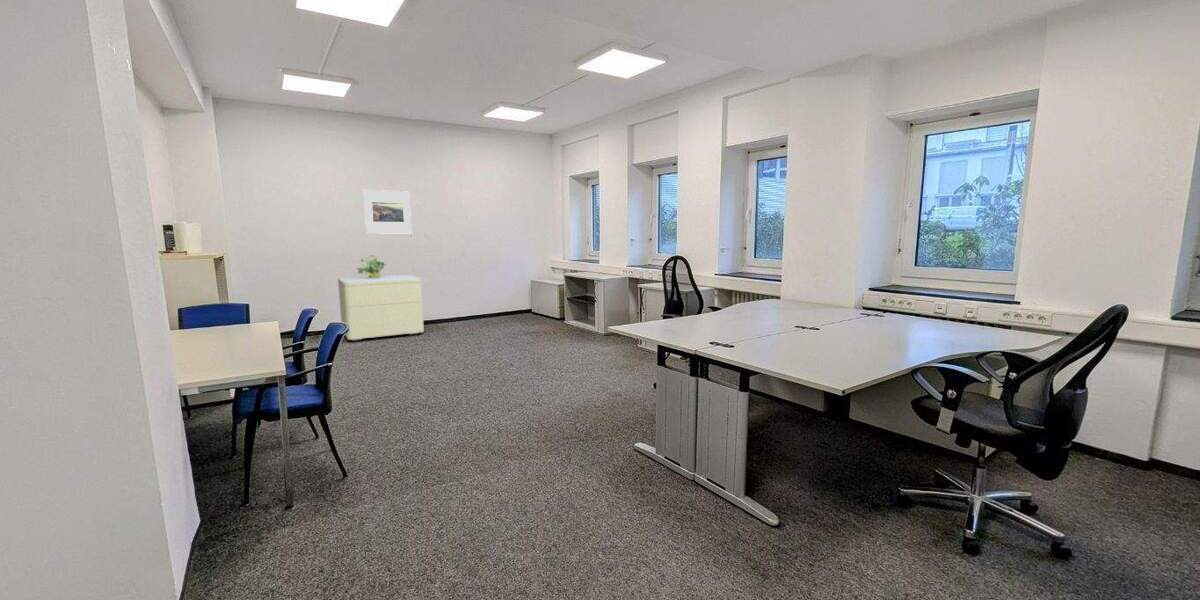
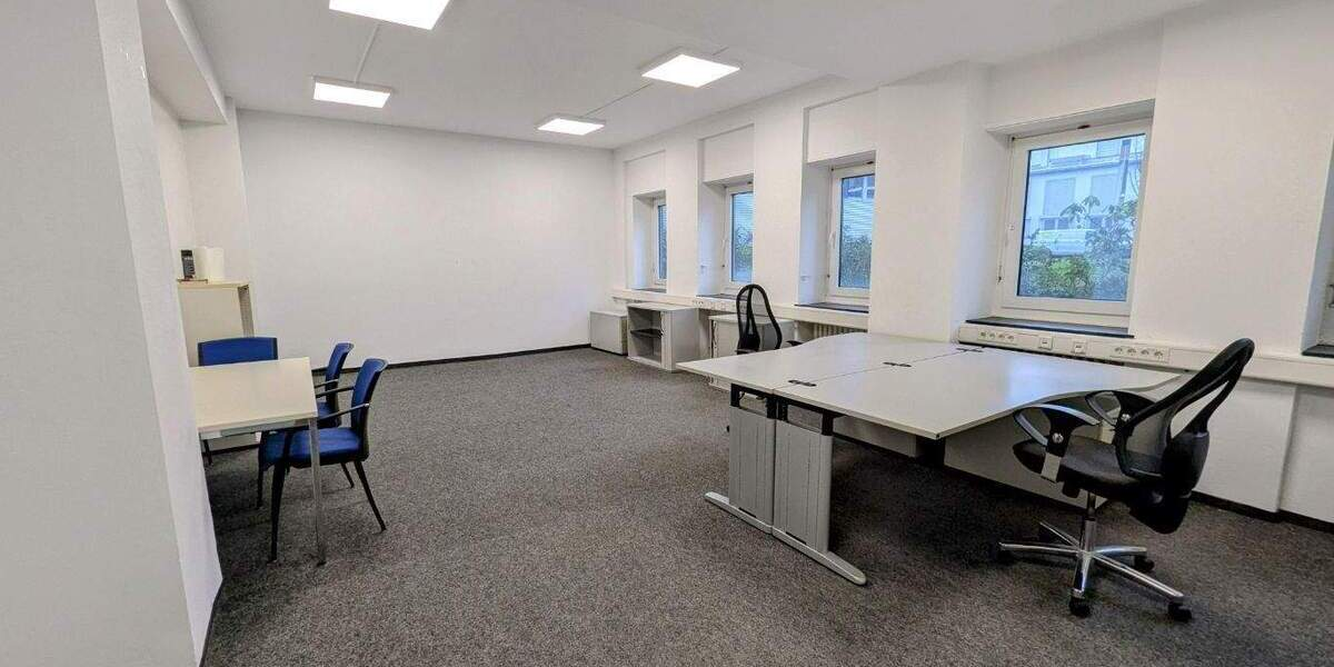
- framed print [363,189,412,235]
- potted plant [355,254,387,278]
- nightstand [337,274,425,342]
